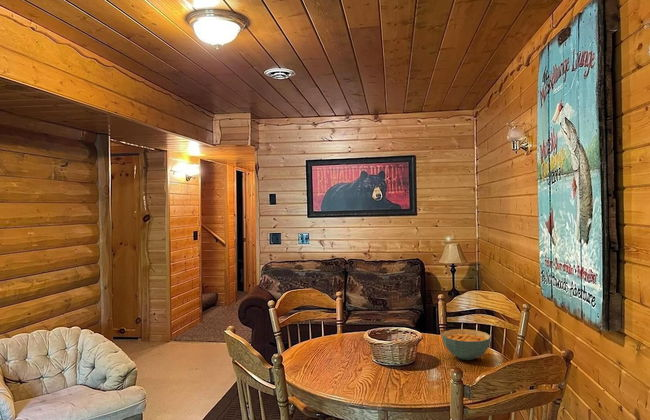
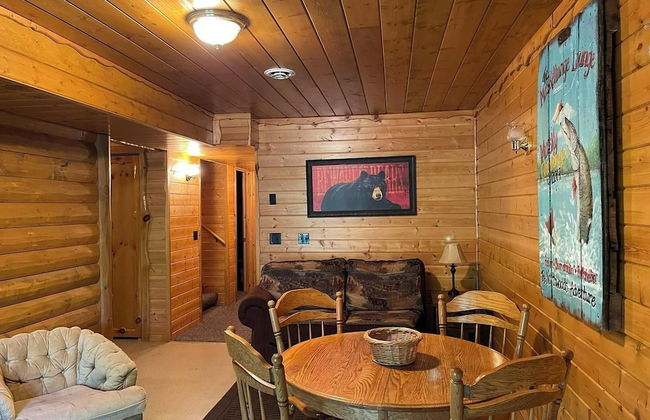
- cereal bowl [441,328,492,361]
